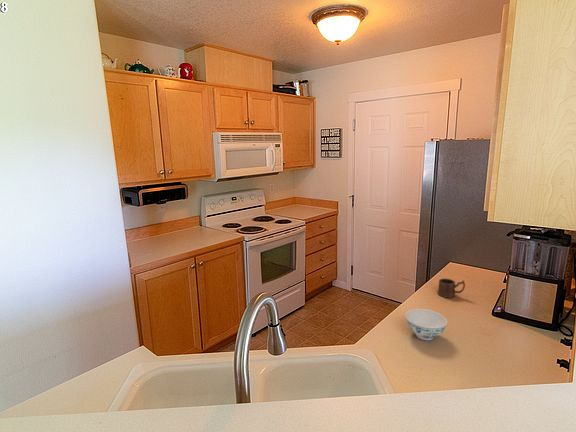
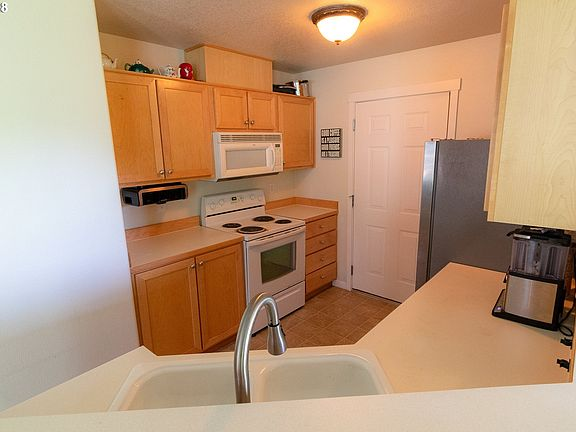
- mug [437,278,466,299]
- chinaware [405,308,448,341]
